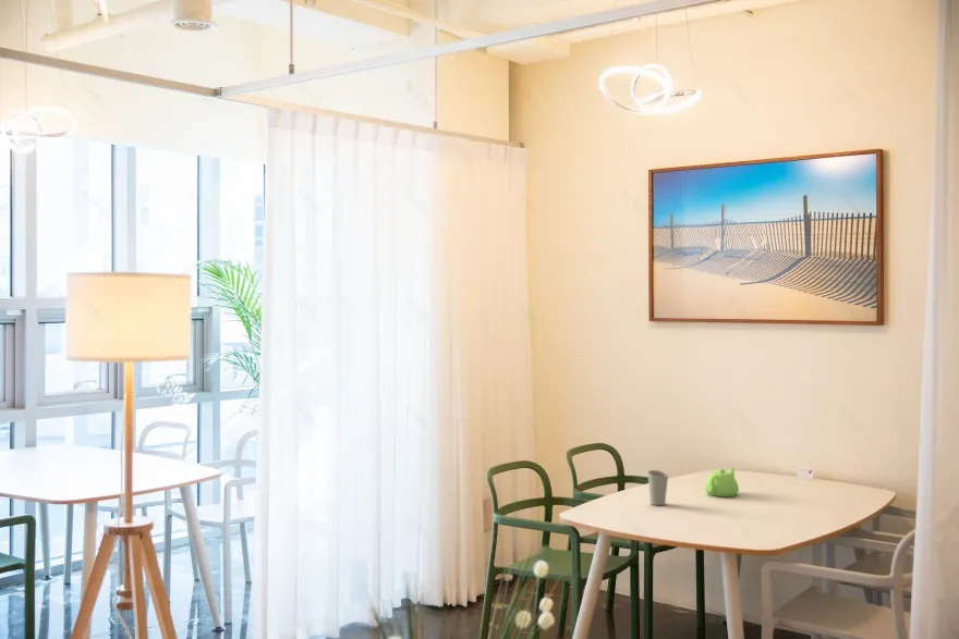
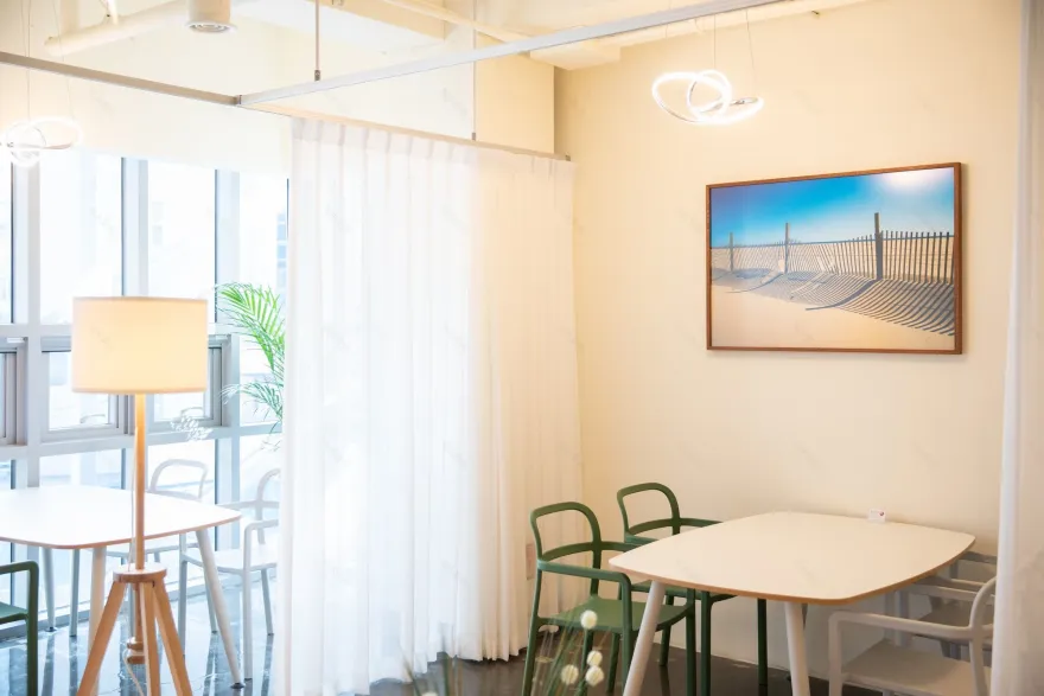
- teapot [704,466,740,497]
- cup [647,469,669,506]
